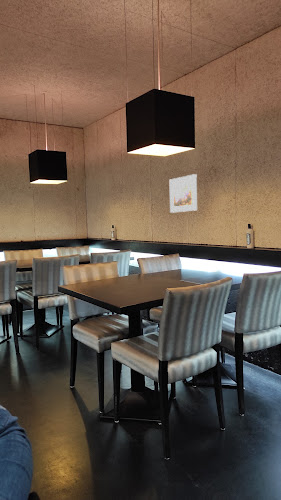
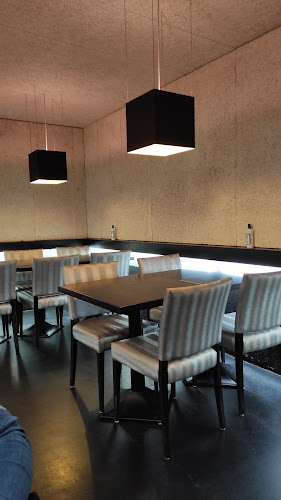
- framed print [169,173,198,214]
